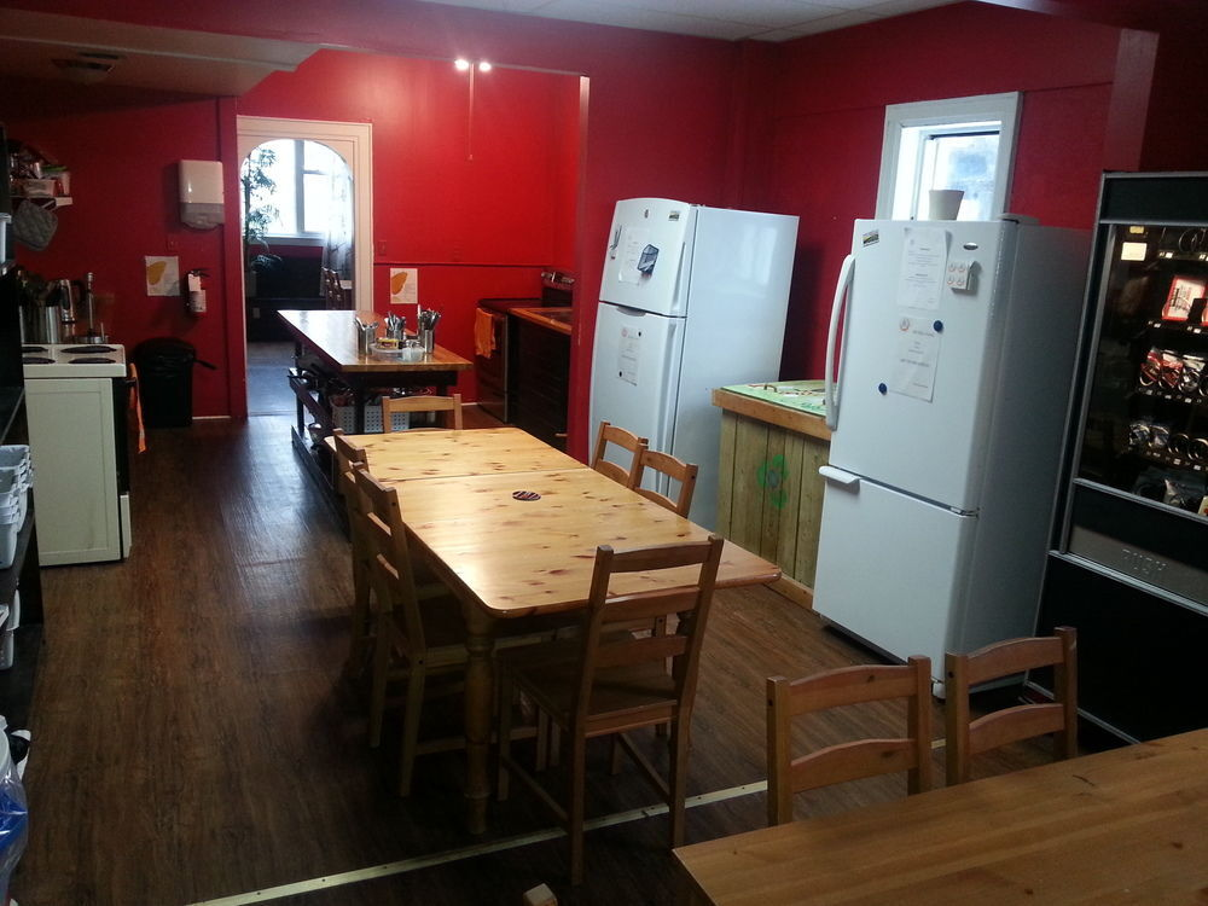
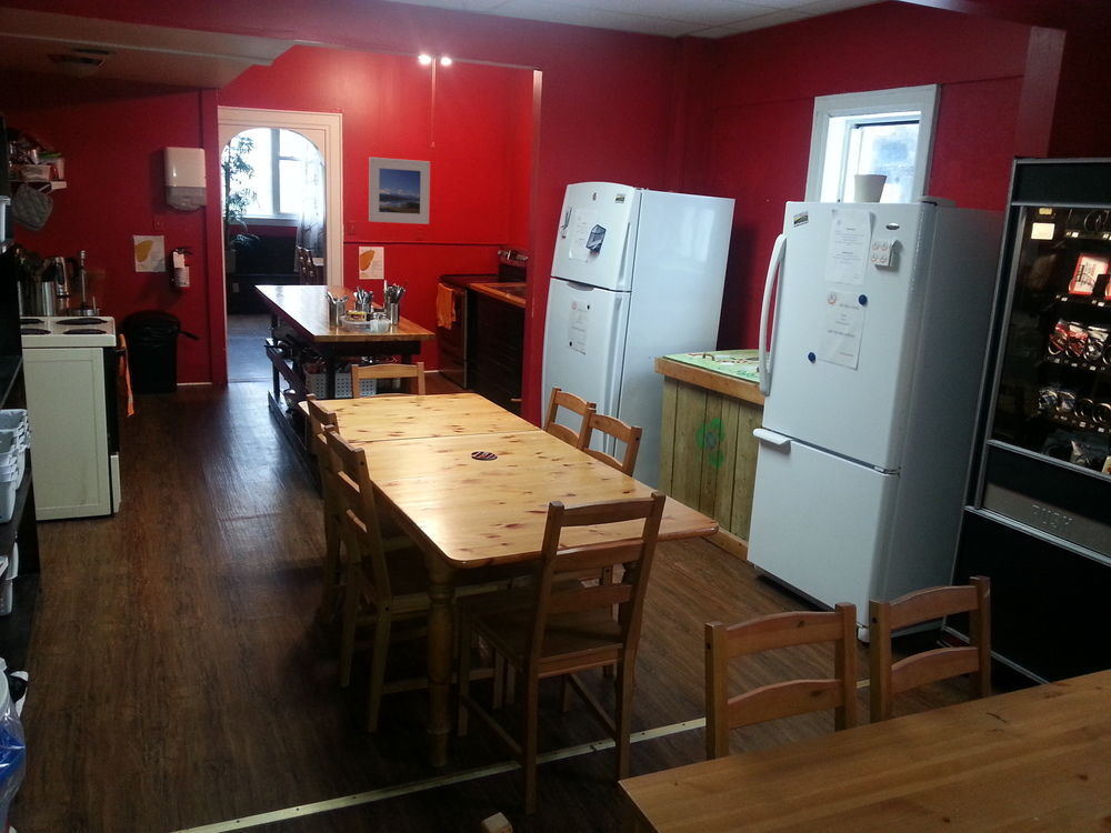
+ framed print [368,157,431,225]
